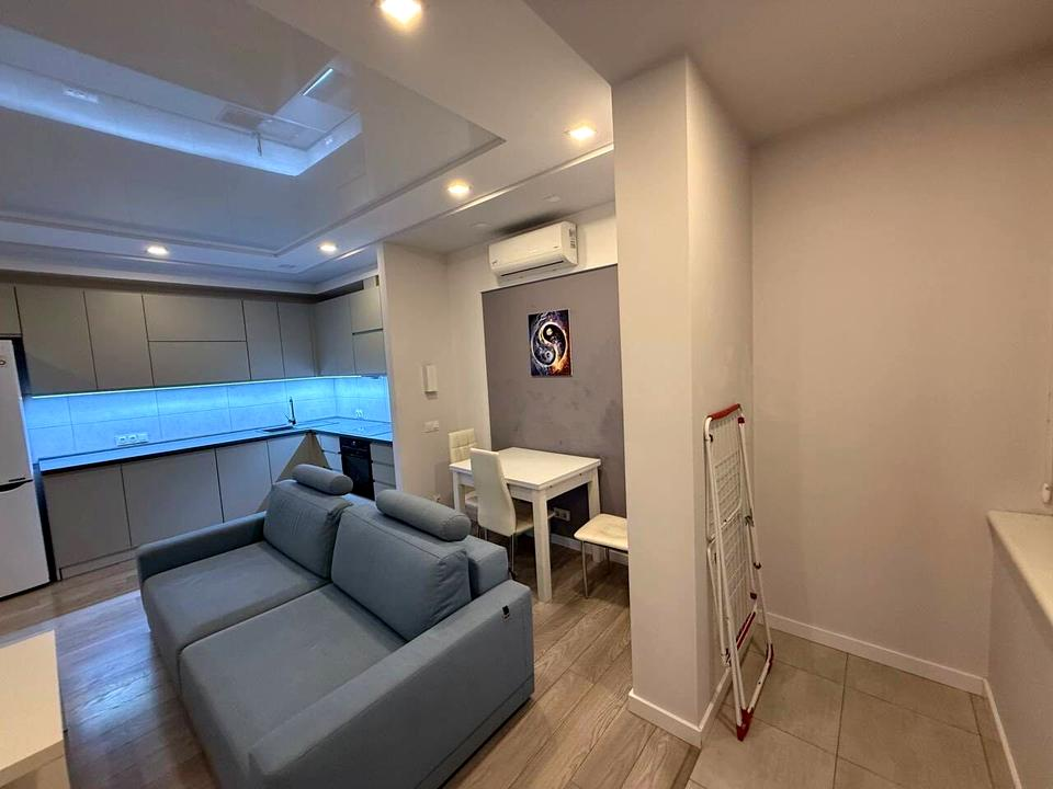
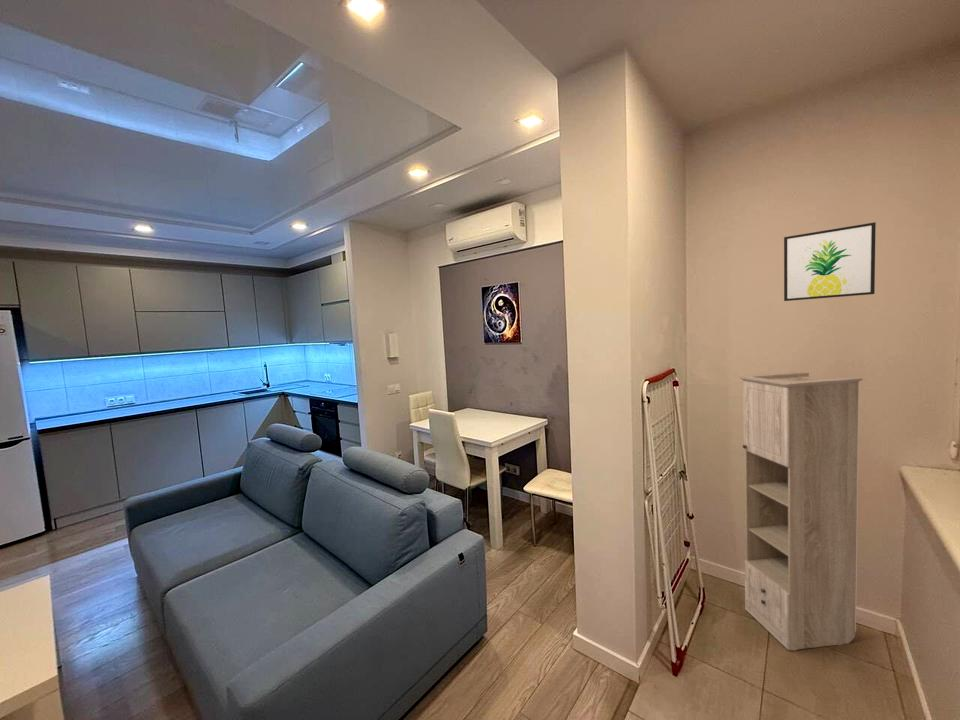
+ wall art [783,221,877,302]
+ storage cabinet [737,371,864,651]
